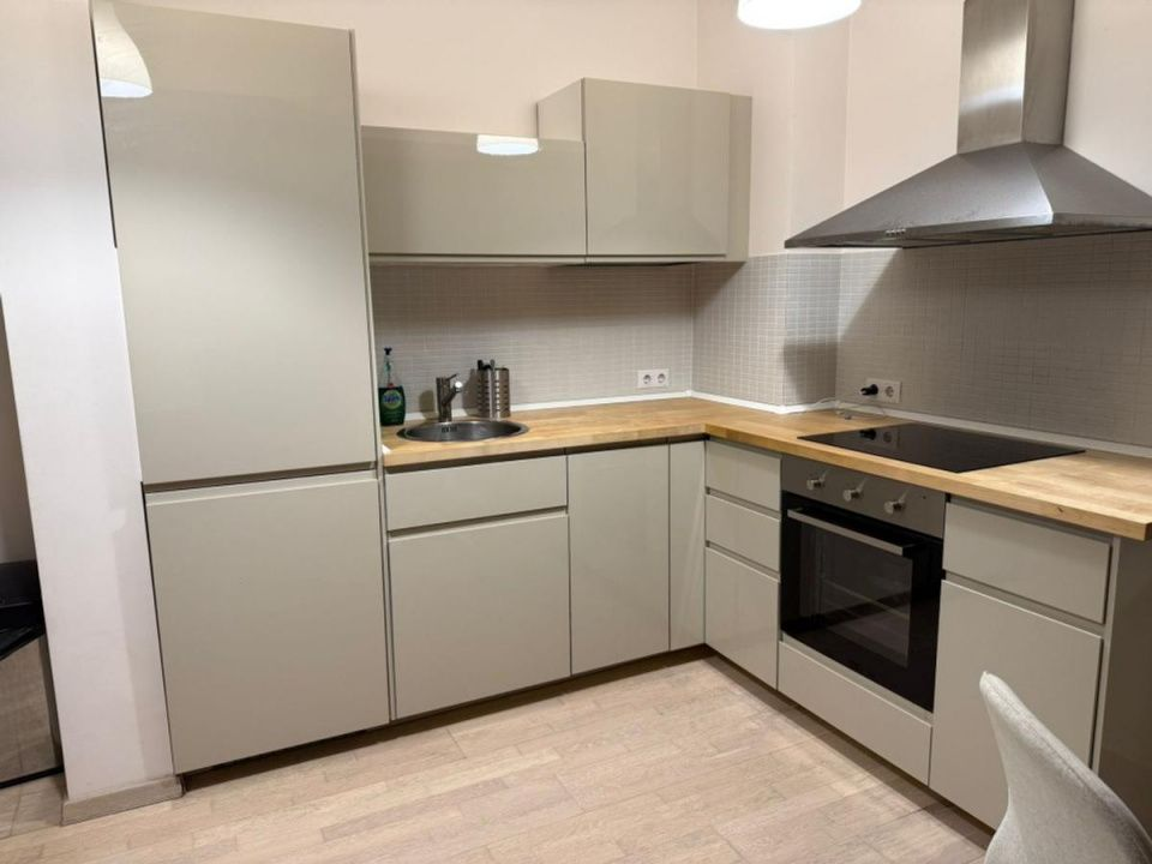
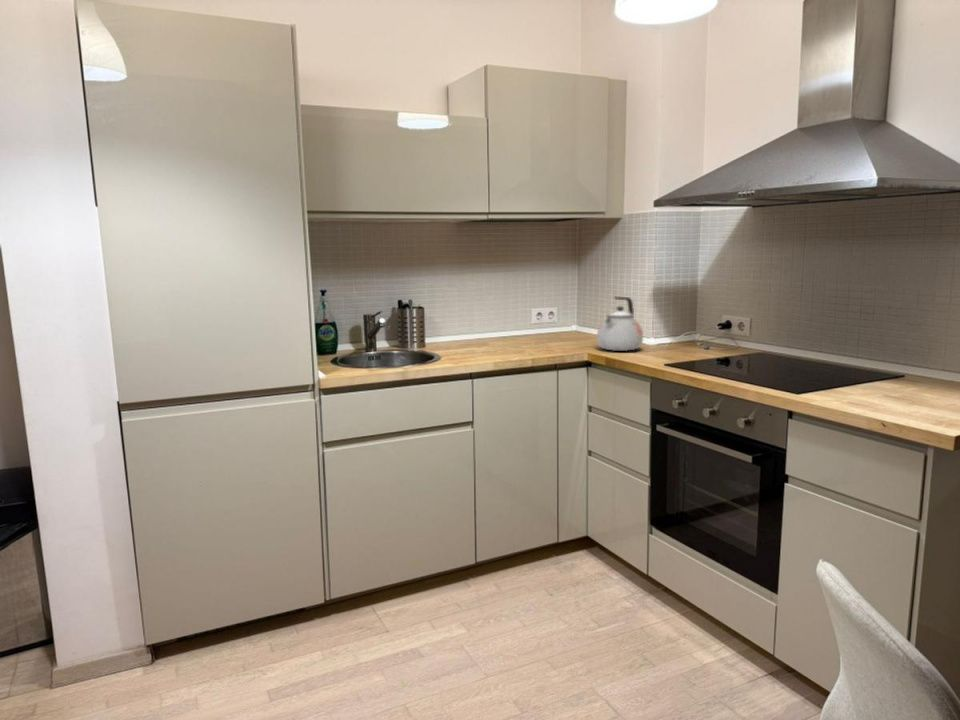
+ kettle [596,296,644,352]
